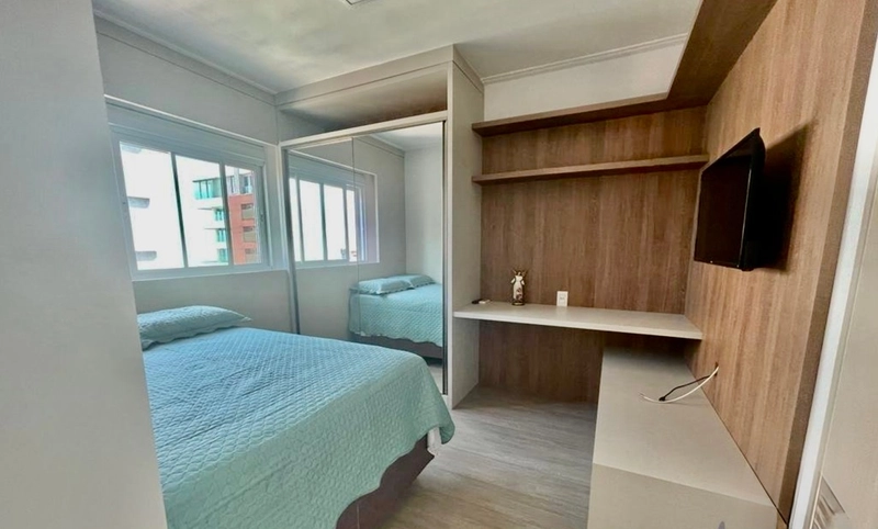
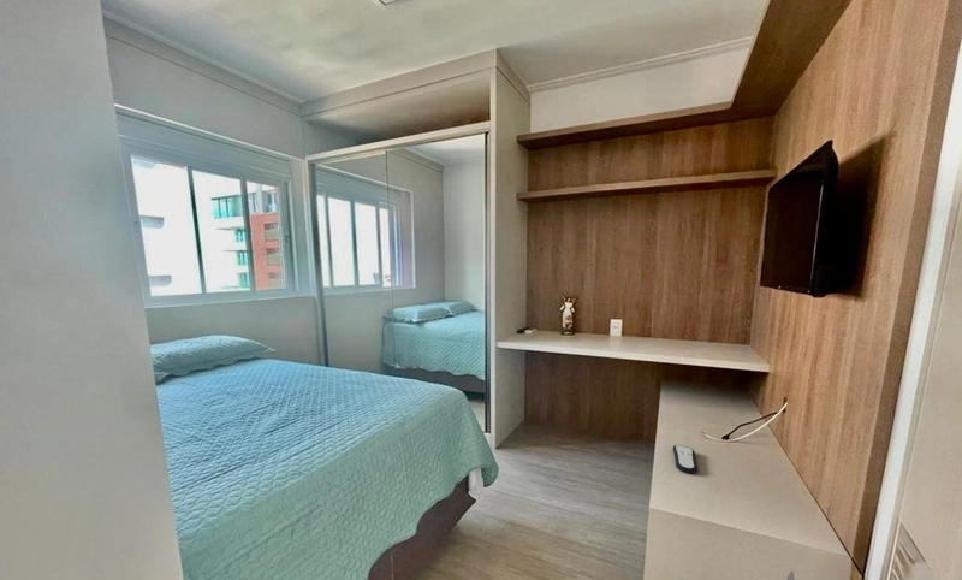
+ remote control [672,444,699,474]
